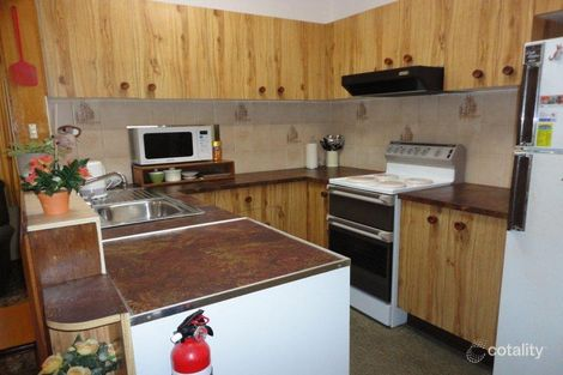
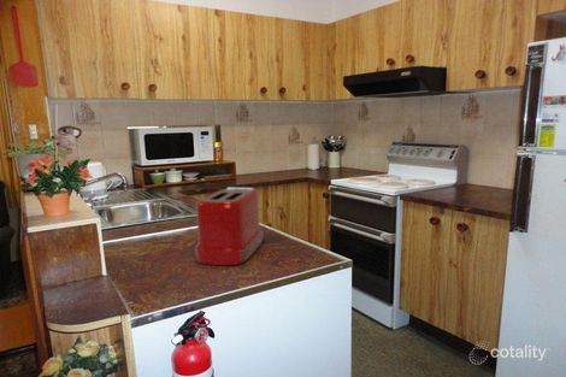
+ toaster [194,187,265,266]
